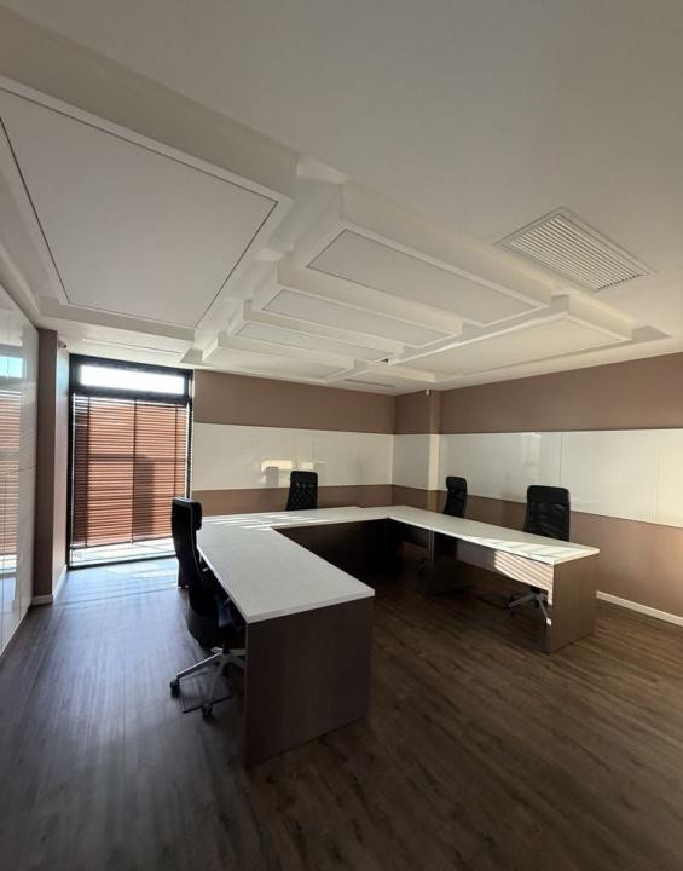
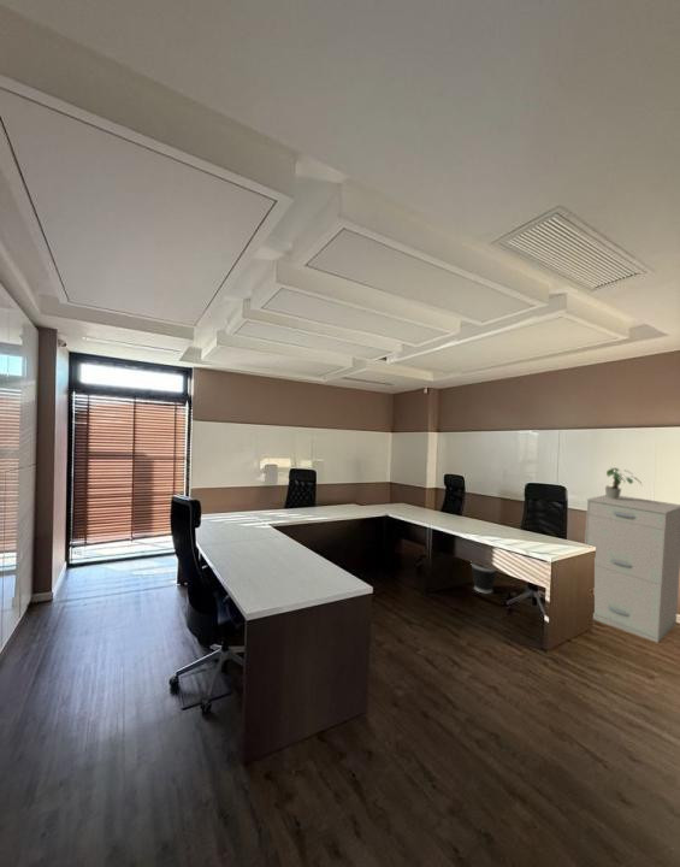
+ filing cabinet [584,494,680,644]
+ potted plant [604,467,644,500]
+ wastebasket [471,562,498,594]
